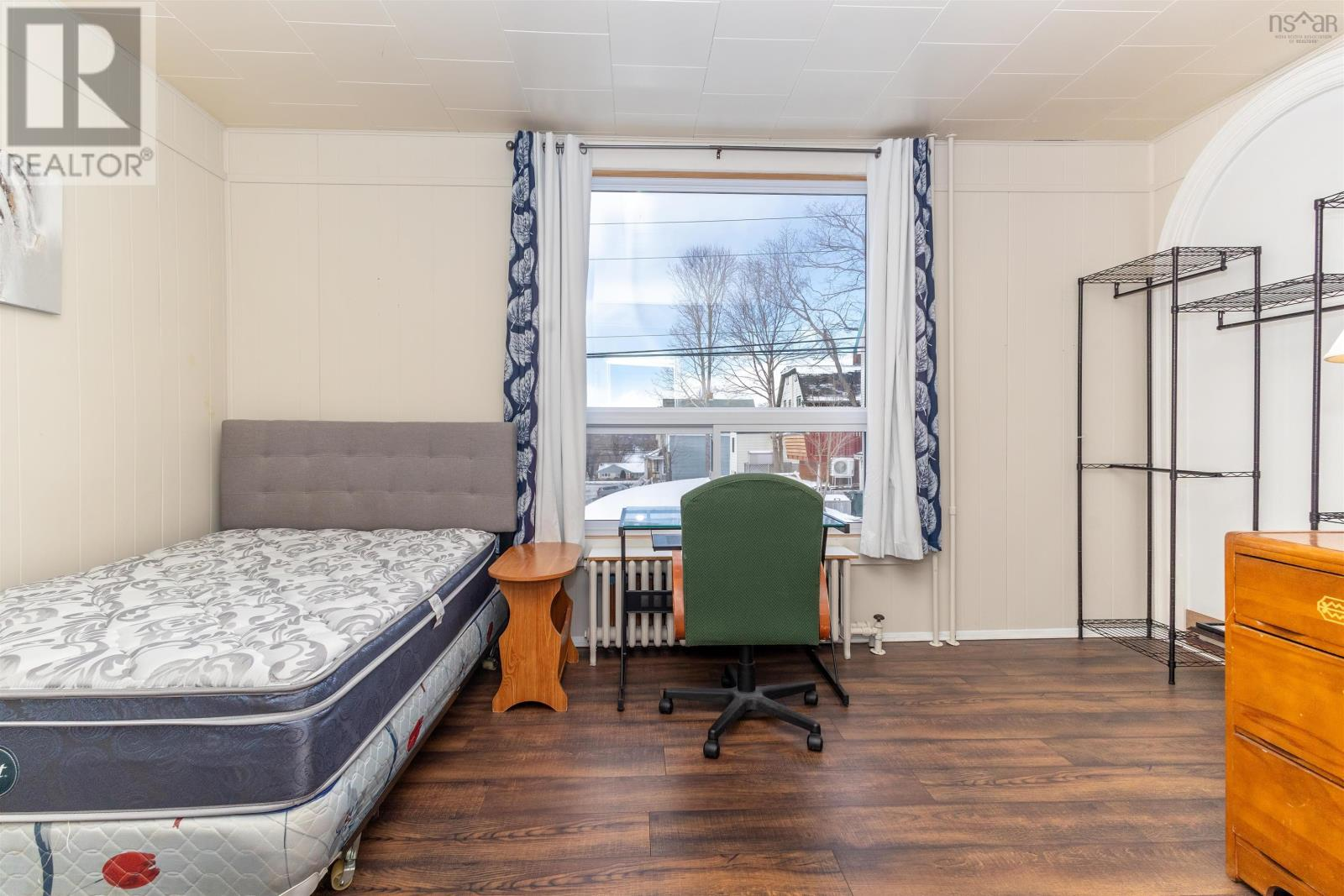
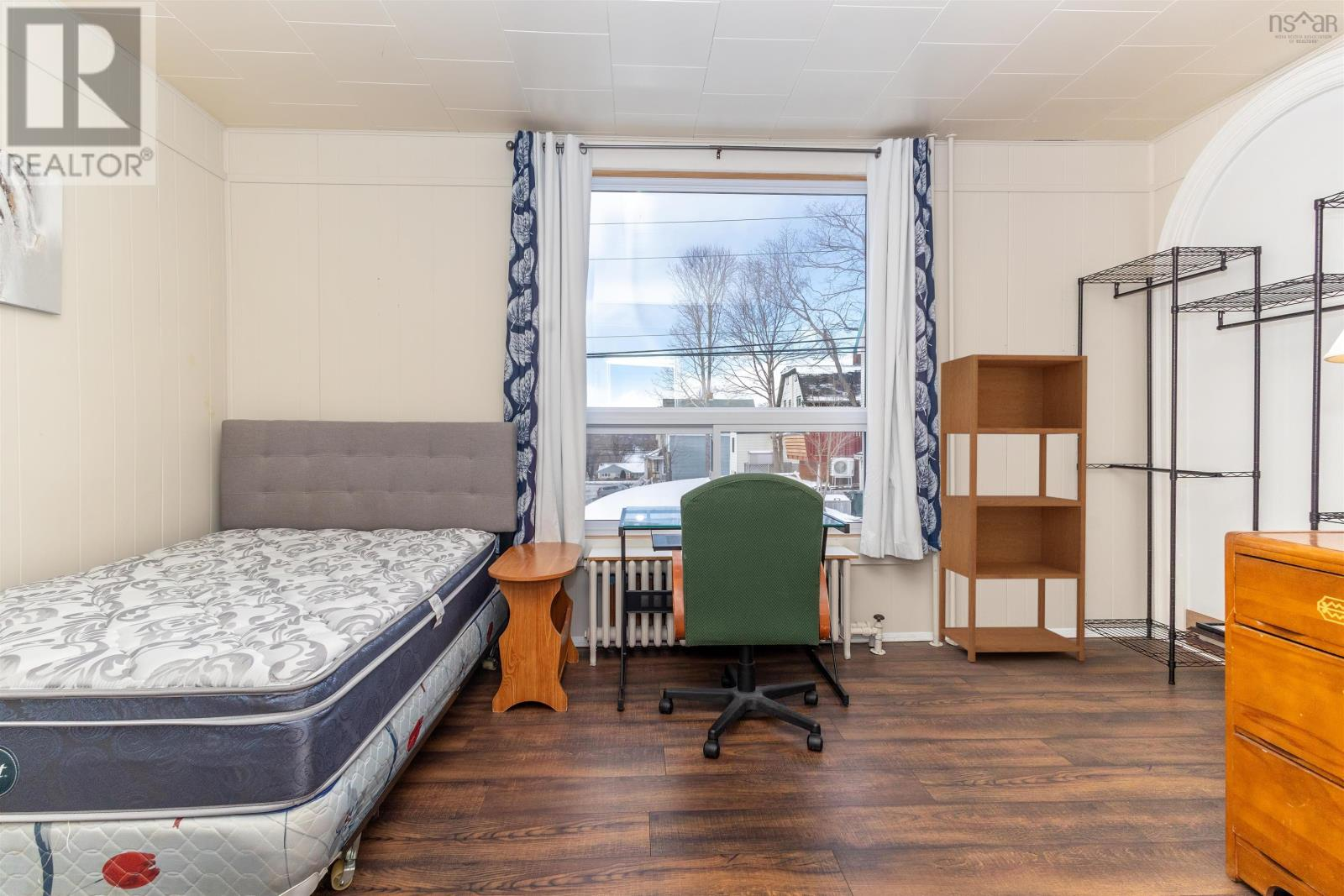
+ bookcase [937,354,1089,663]
